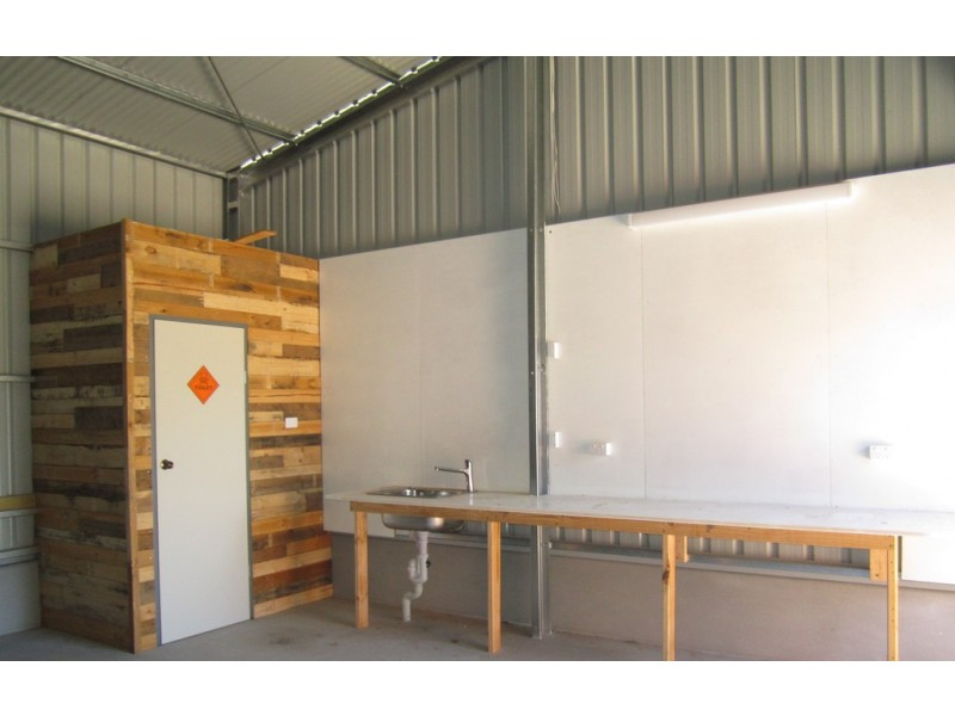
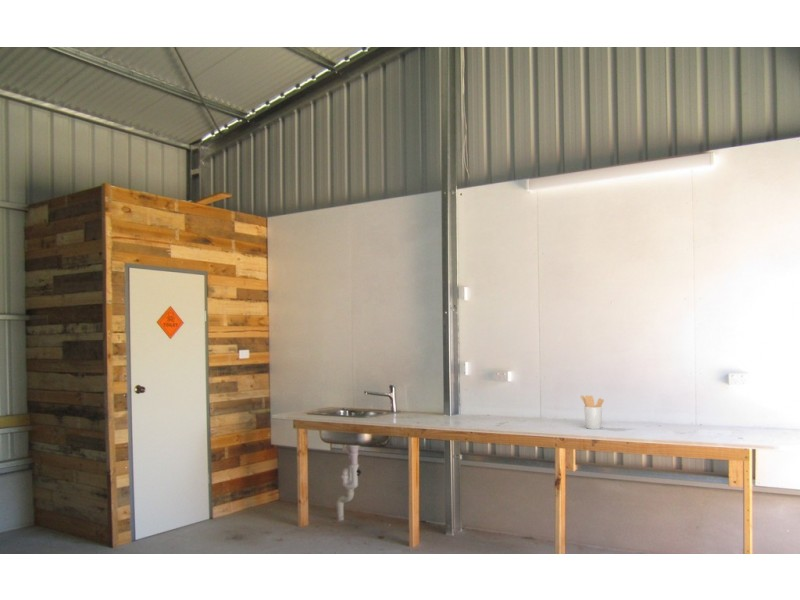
+ utensil holder [579,394,605,430]
